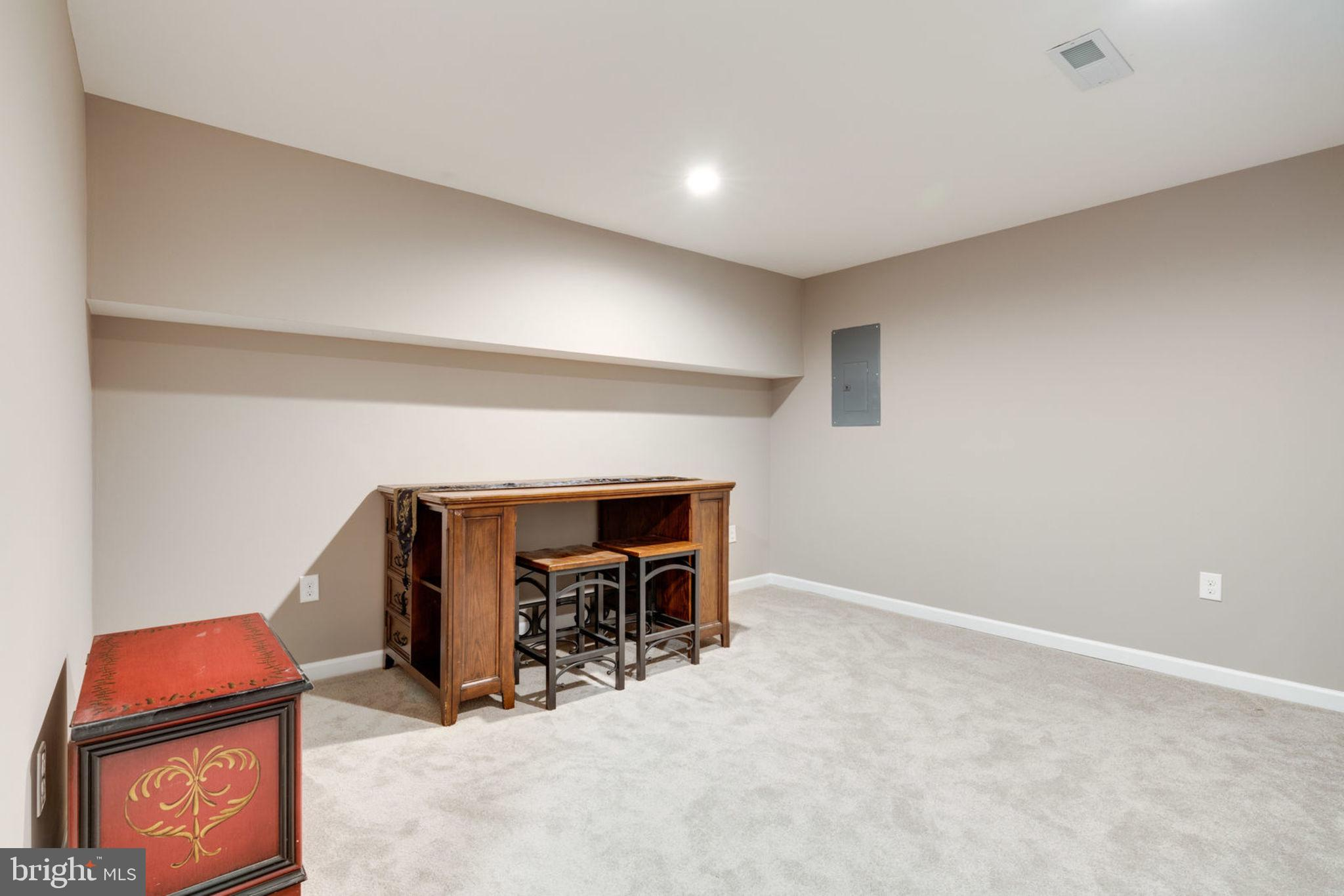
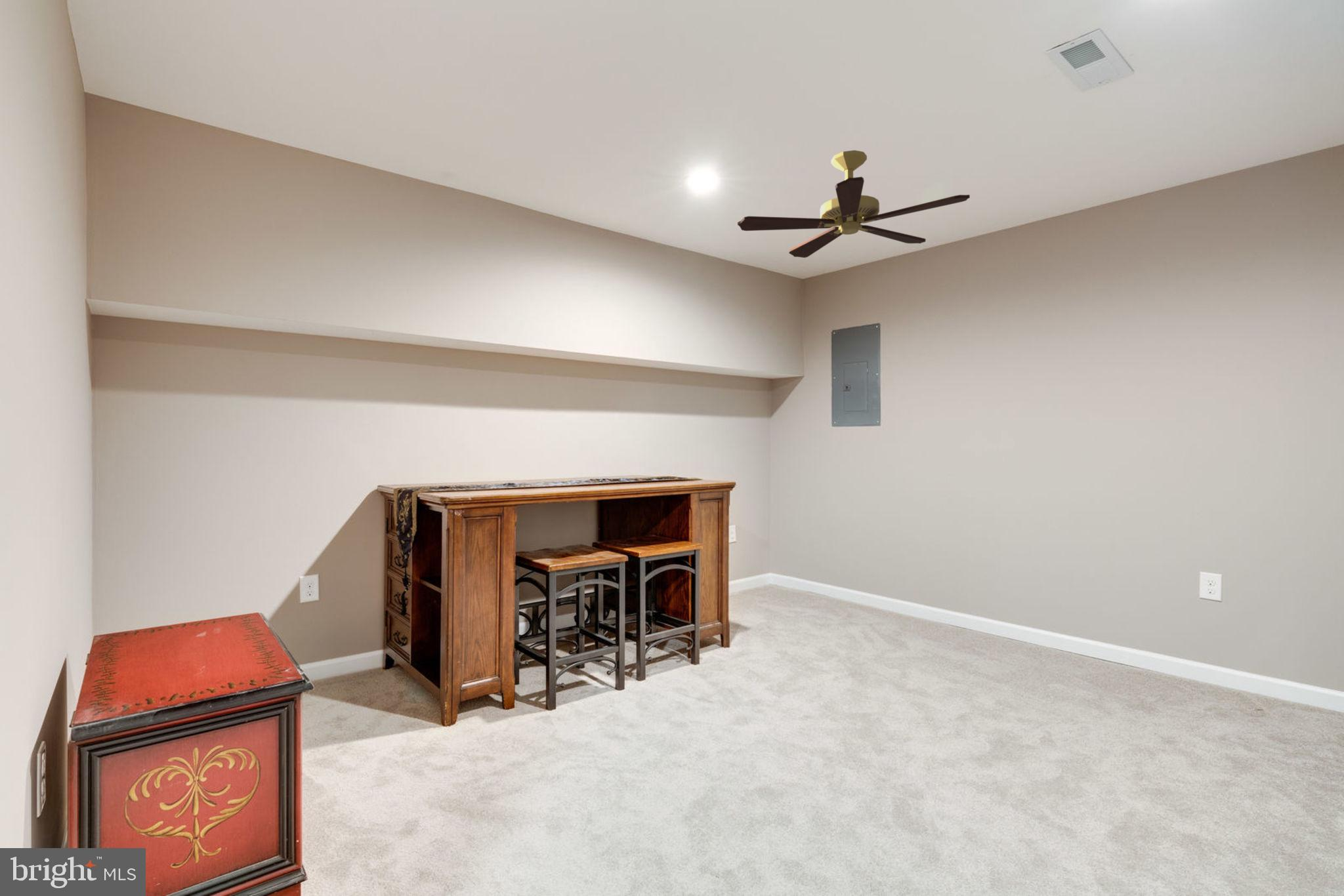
+ ceiling fan [737,150,971,258]
